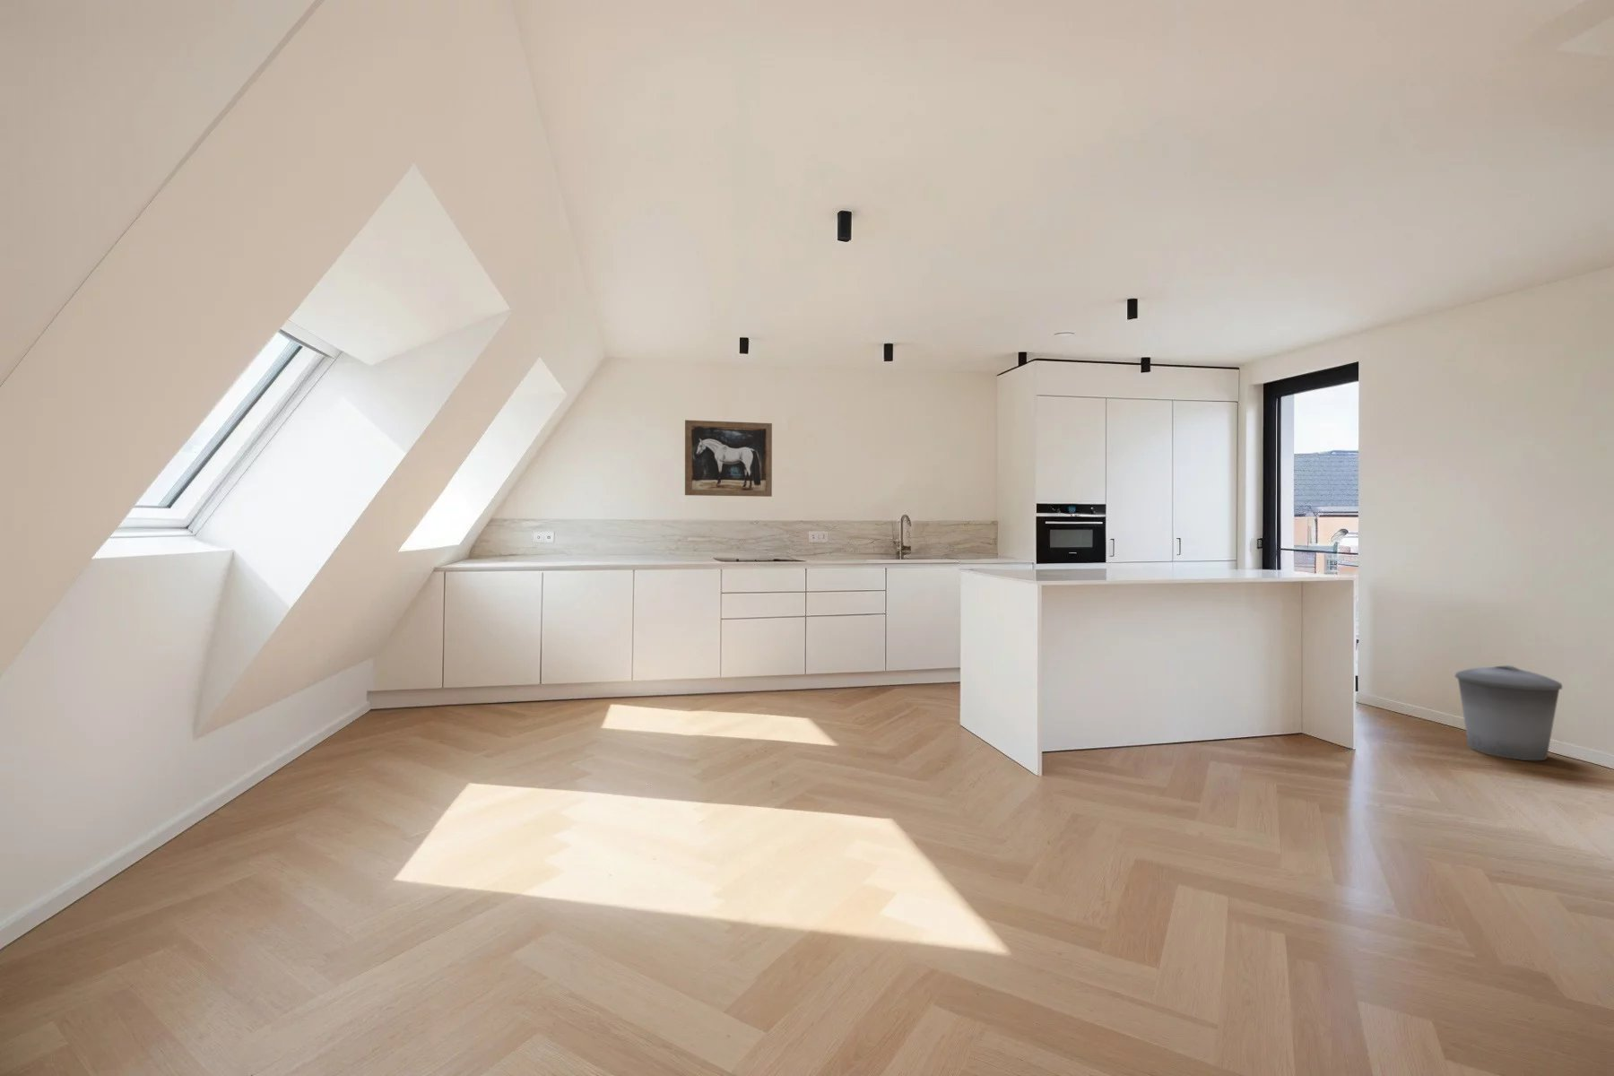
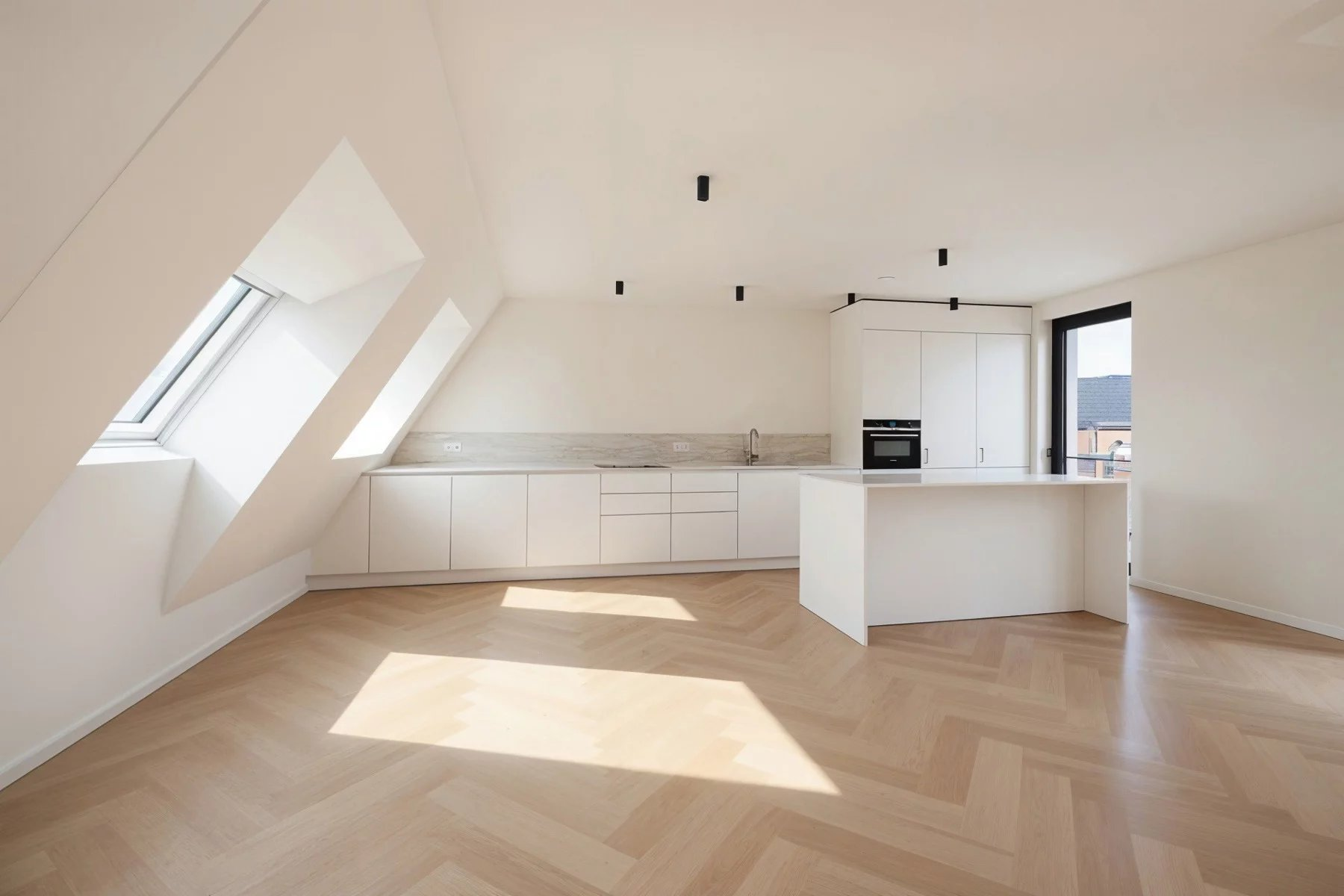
- trash can [1454,664,1562,761]
- wall art [685,419,773,497]
